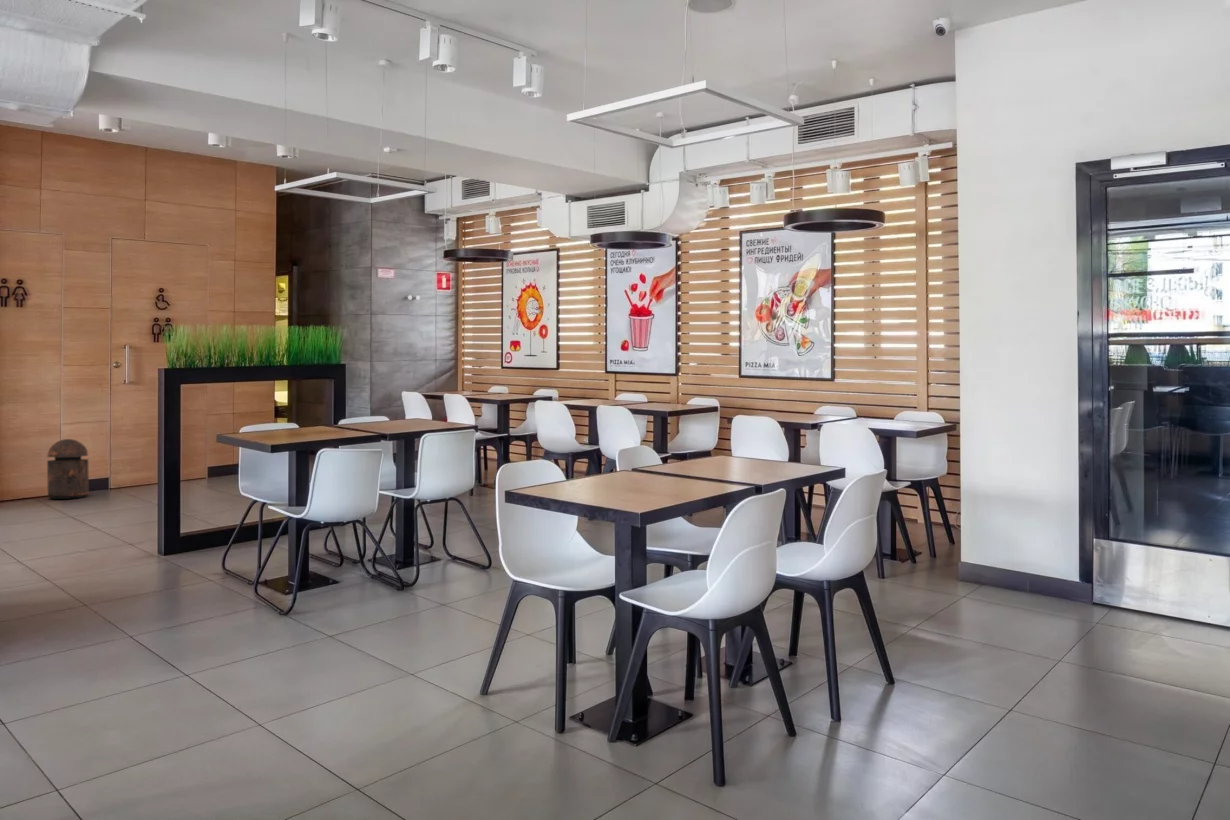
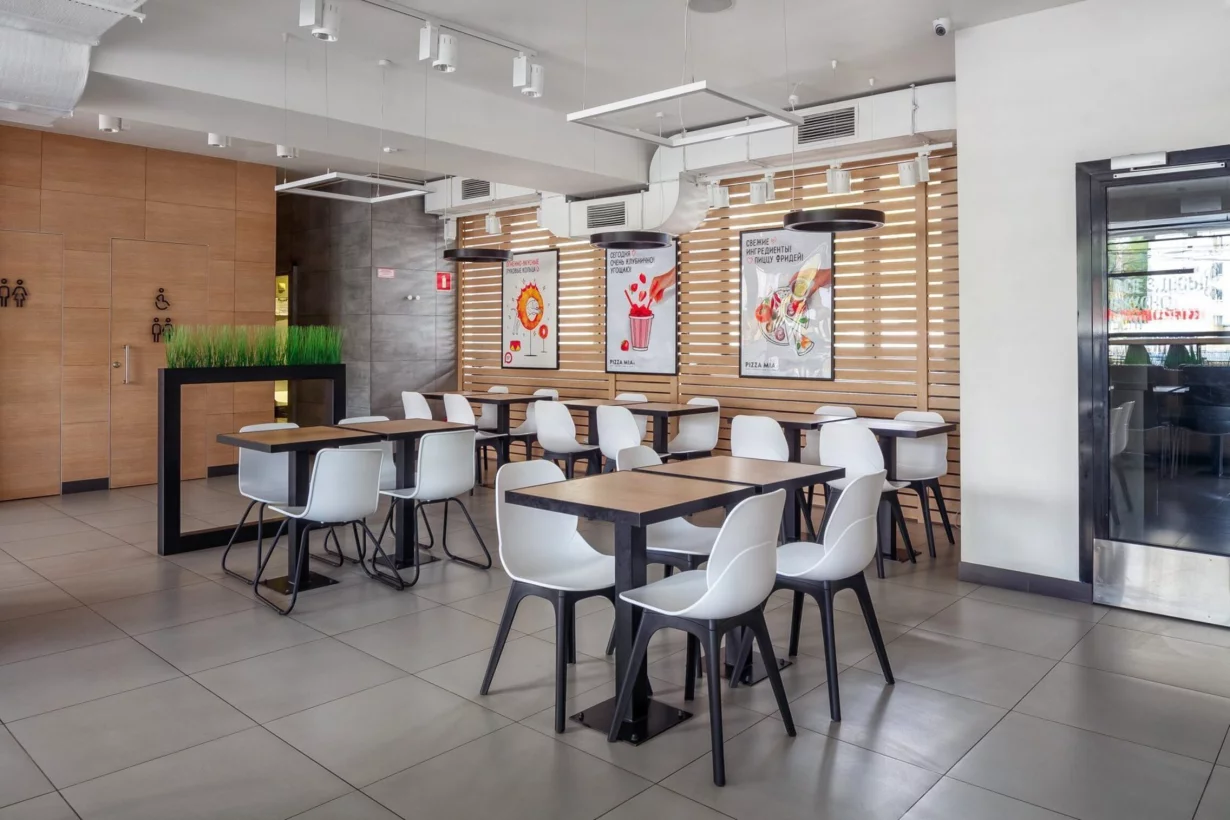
- trash can [46,438,90,500]
